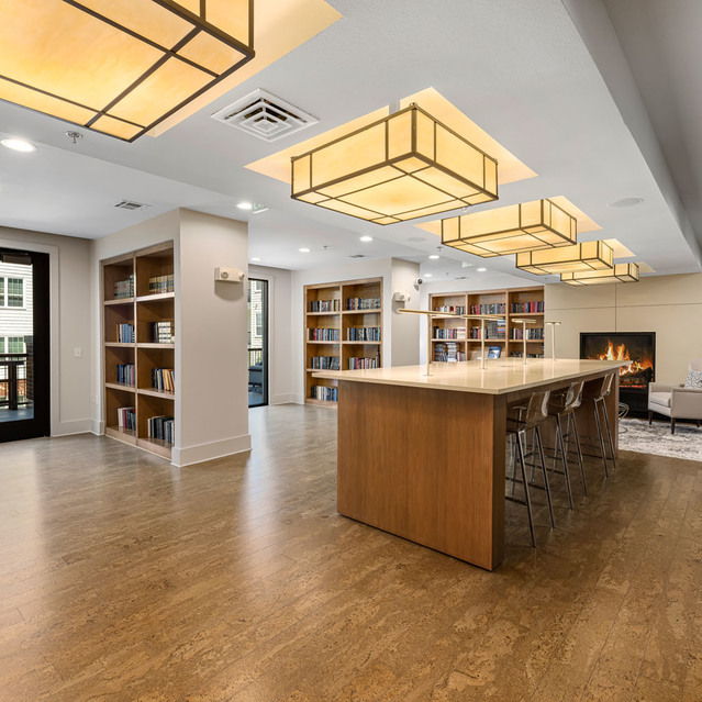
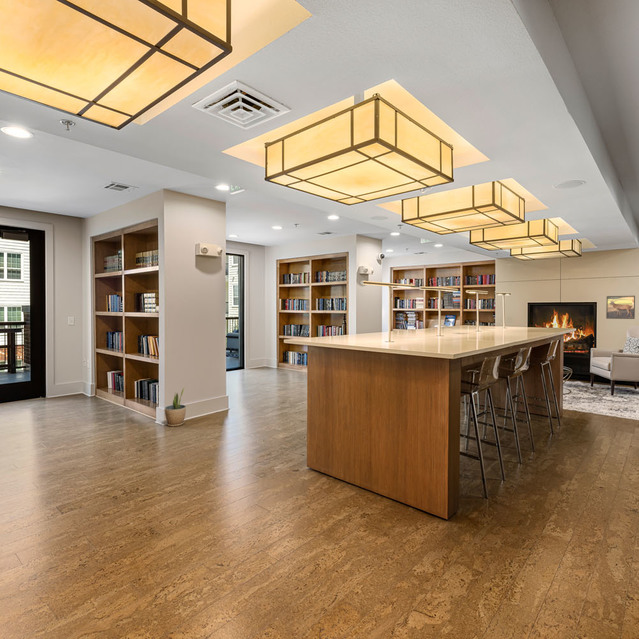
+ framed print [605,295,636,320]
+ potted plant [164,386,187,428]
